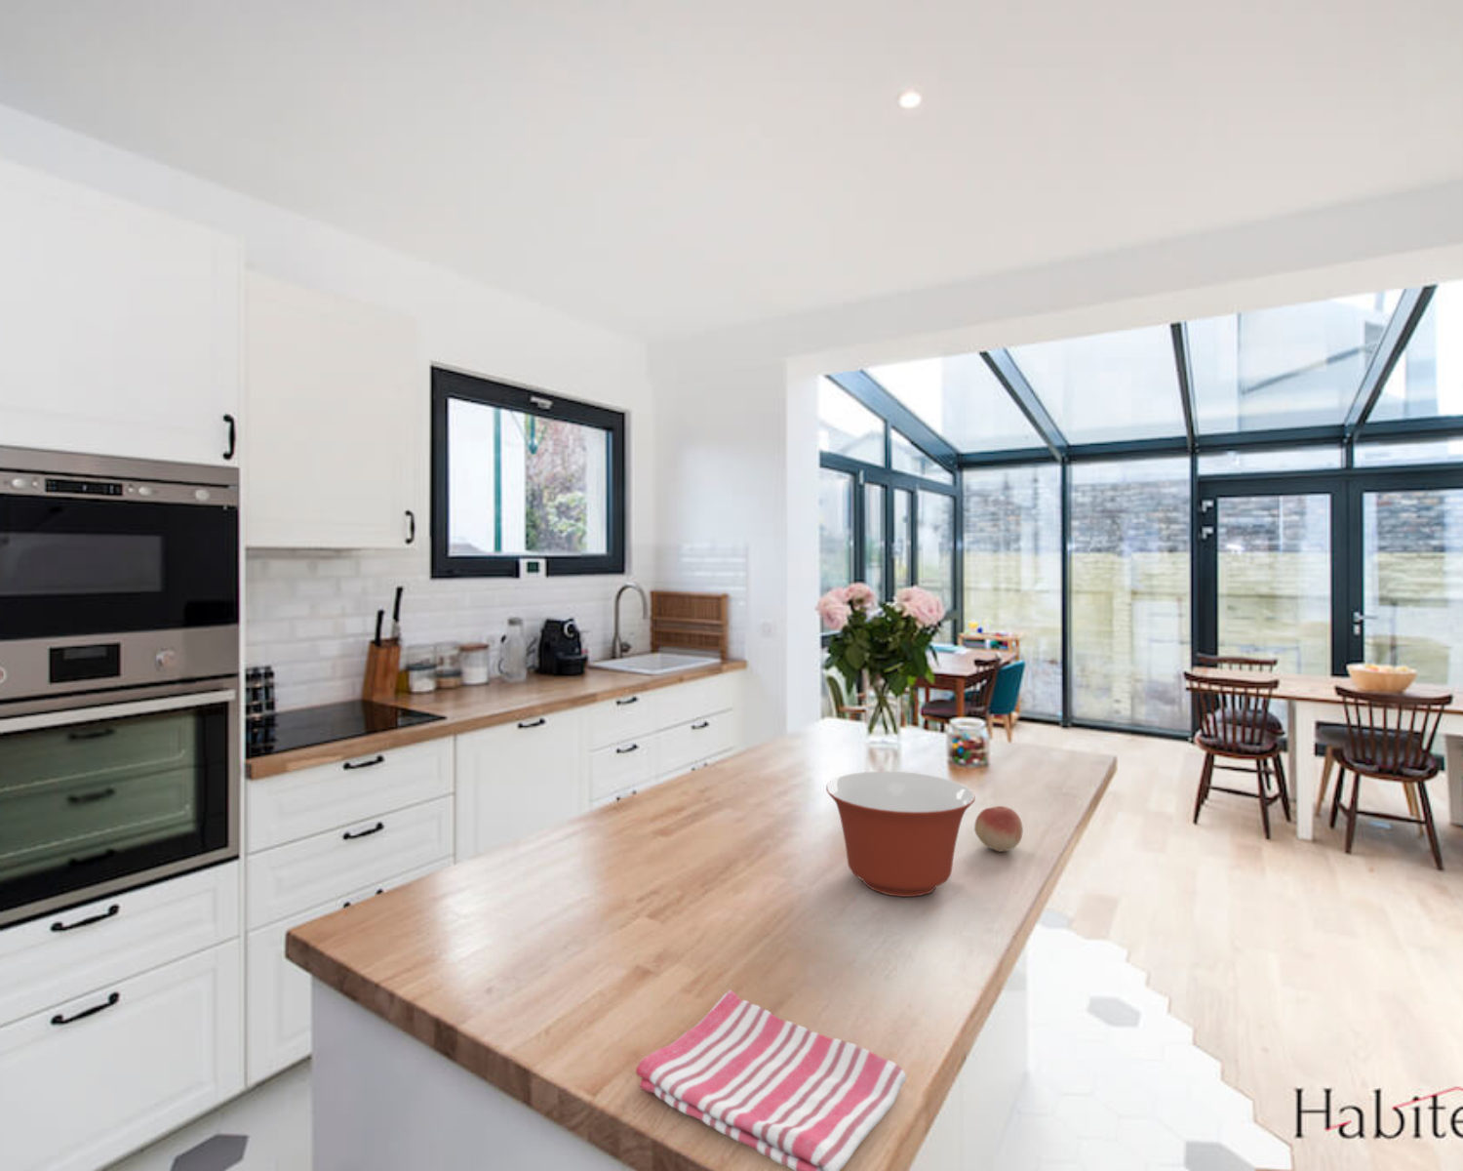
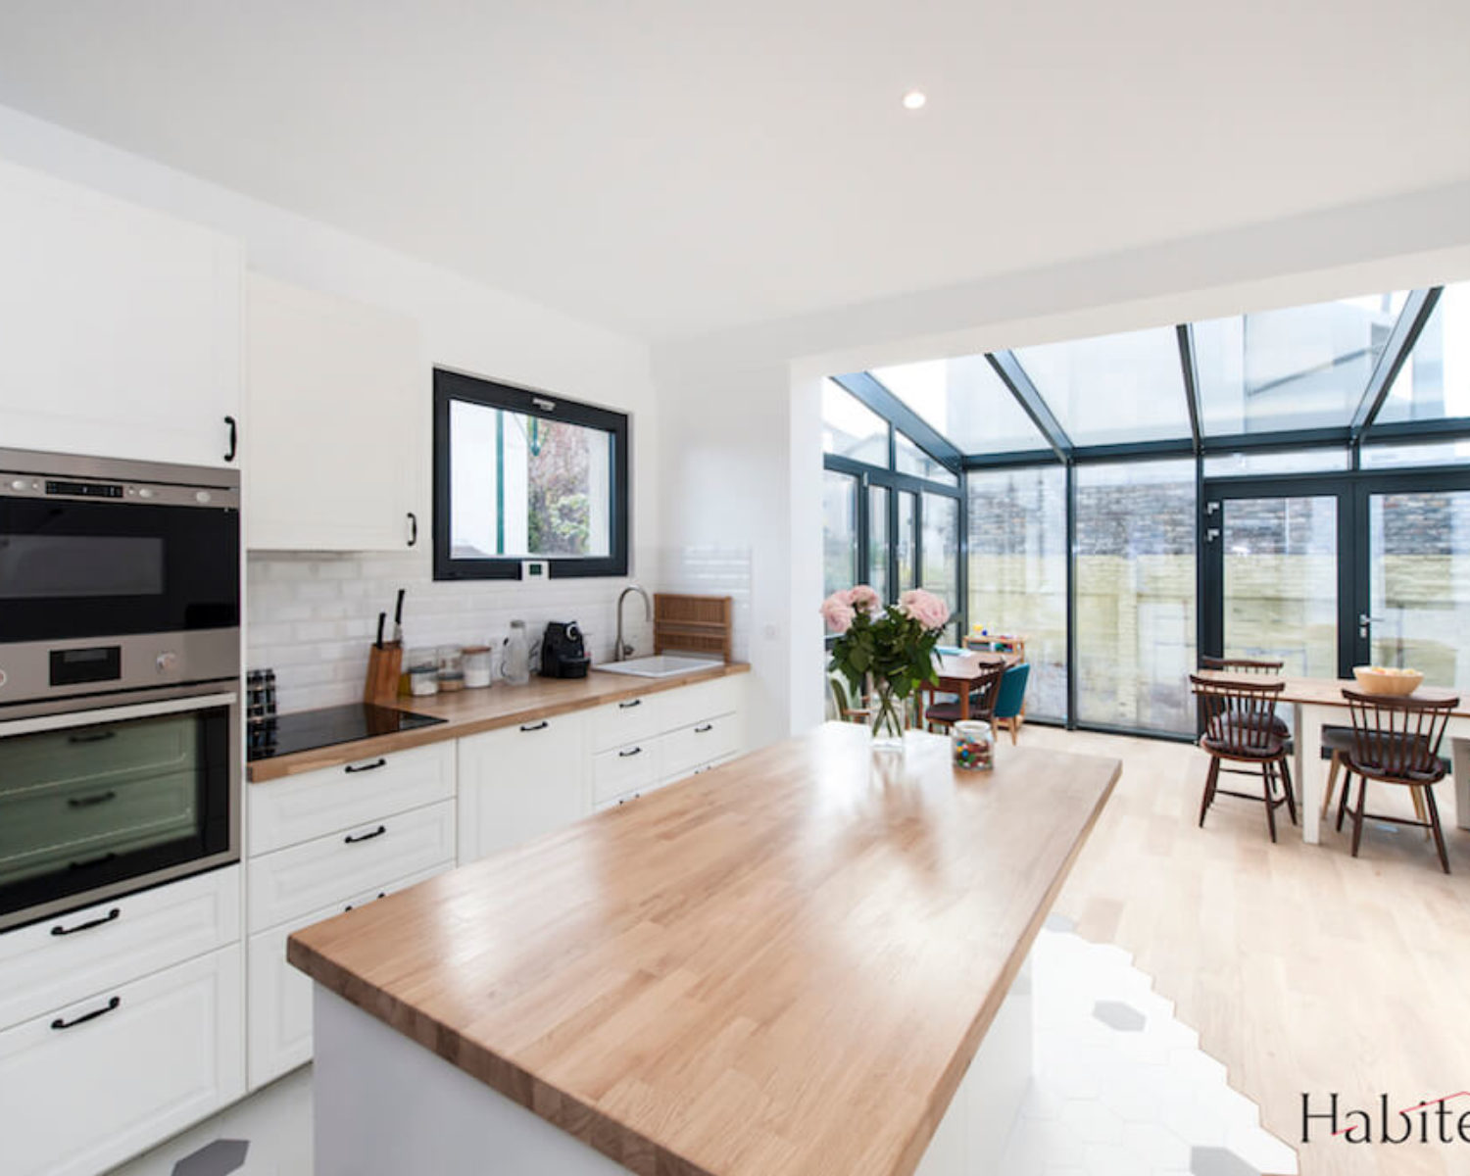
- fruit [973,805,1025,853]
- dish towel [635,989,908,1171]
- mixing bowl [825,770,976,897]
